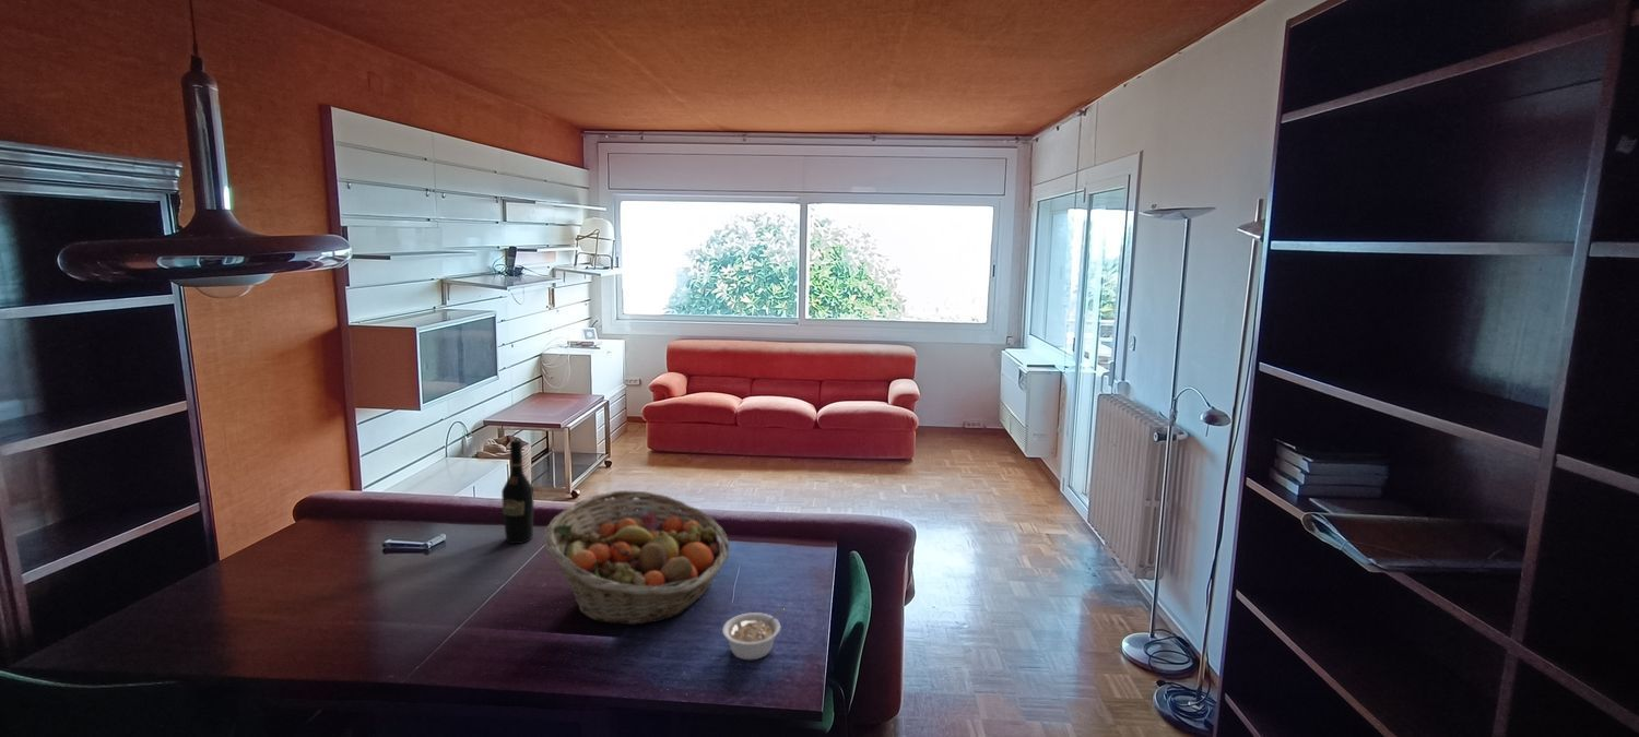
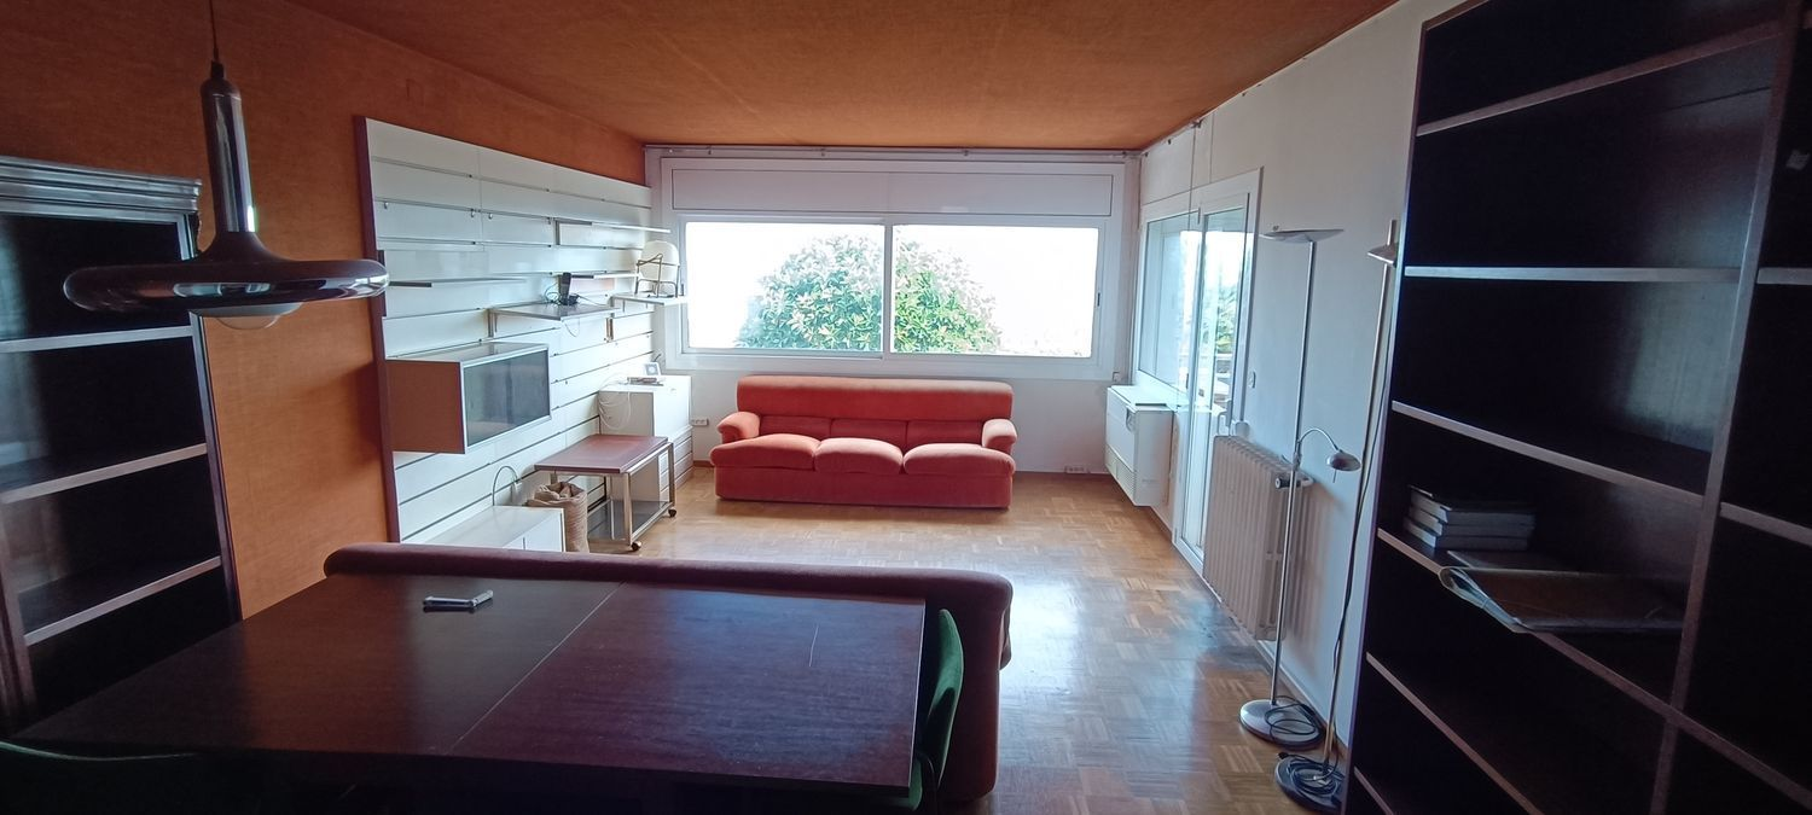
- fruit basket [543,489,730,626]
- wine bottle [500,439,534,545]
- legume [721,607,786,661]
